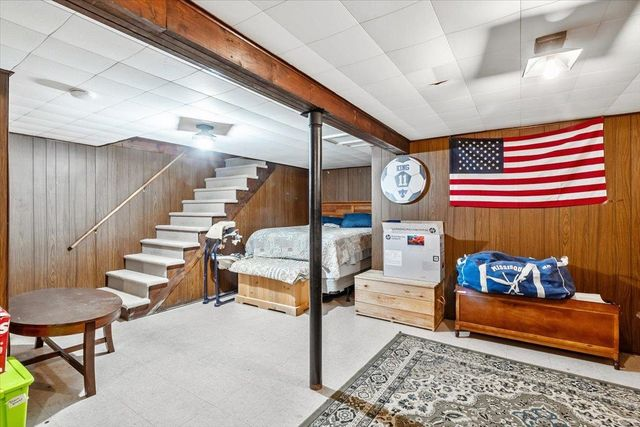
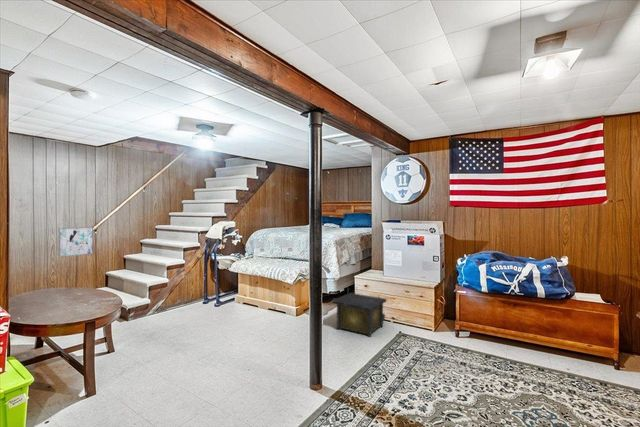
+ wall art [58,226,94,258]
+ nightstand [331,292,388,338]
